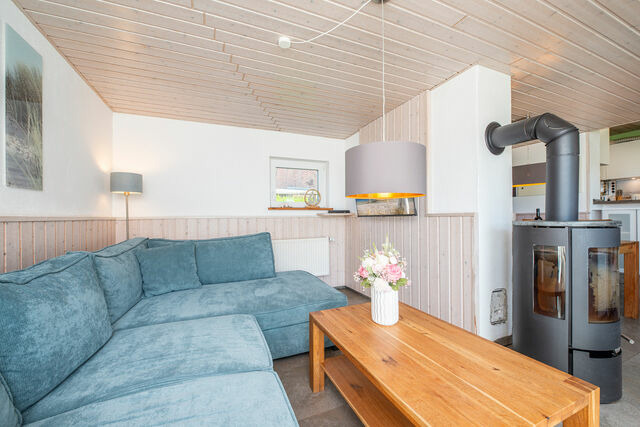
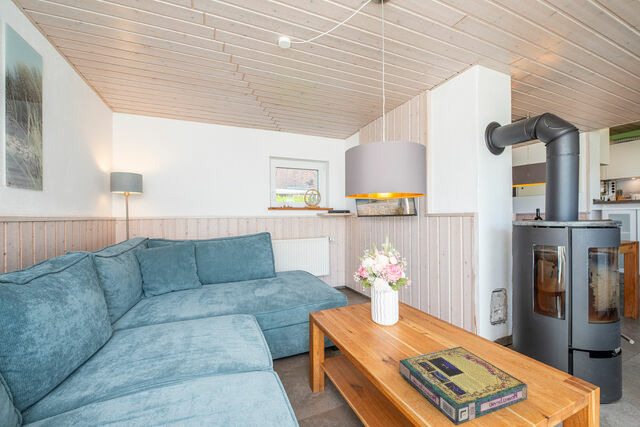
+ video game box [399,345,528,426]
